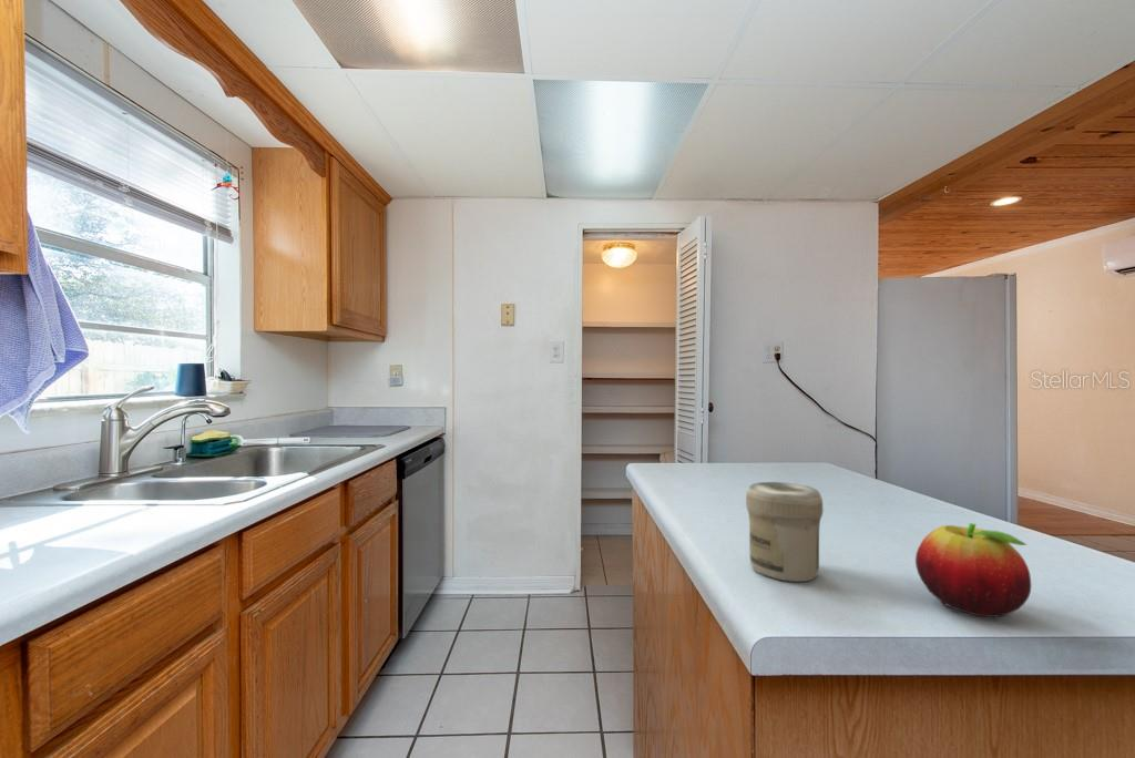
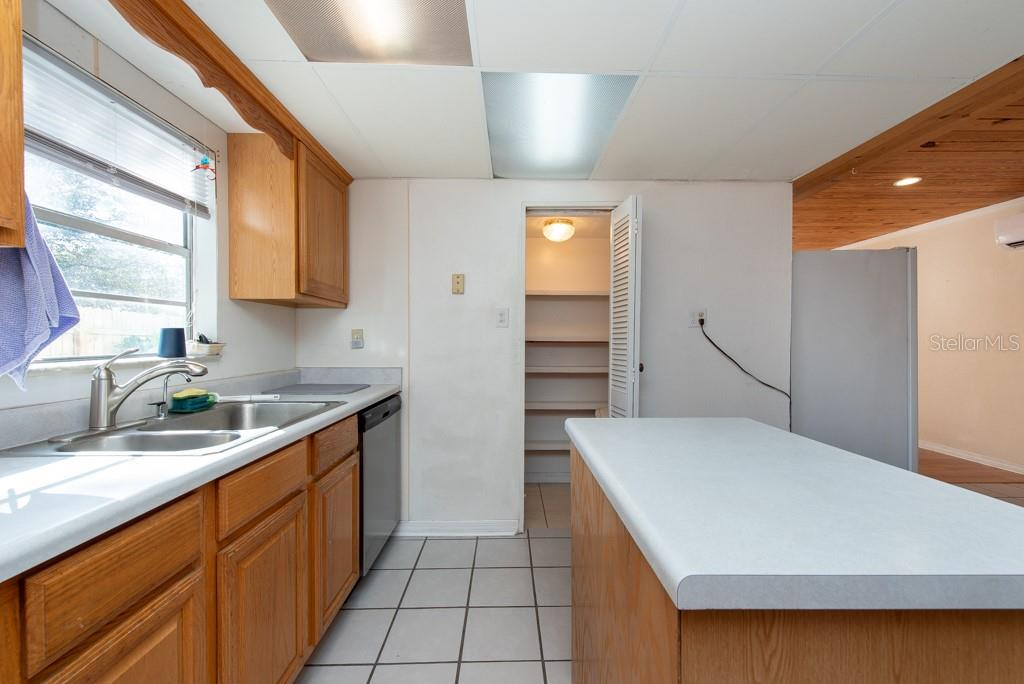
- jar [745,481,825,583]
- fruit [914,522,1032,618]
